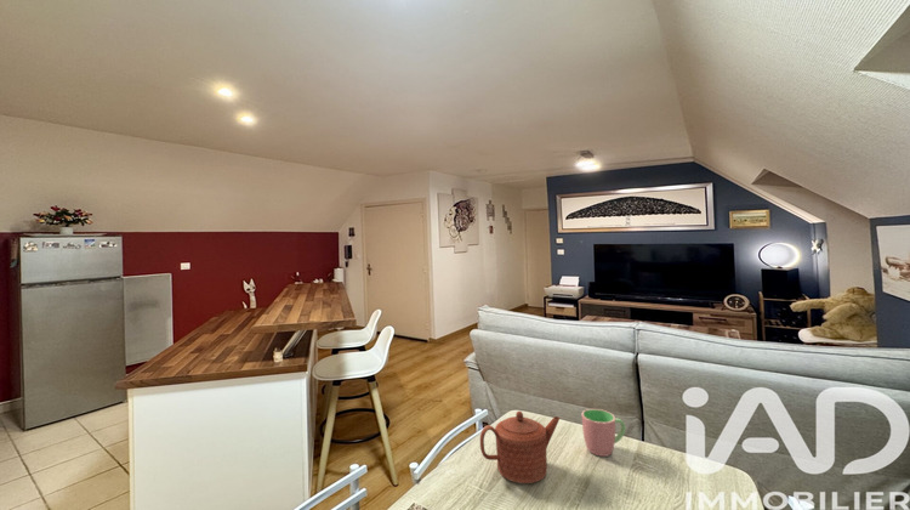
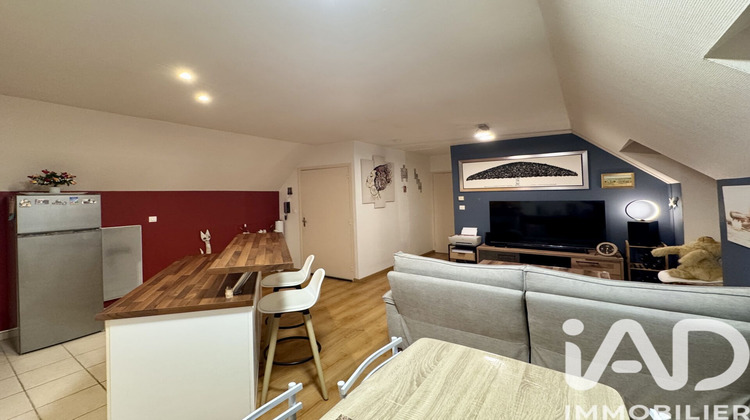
- cup [581,408,626,458]
- teapot [479,410,561,484]
